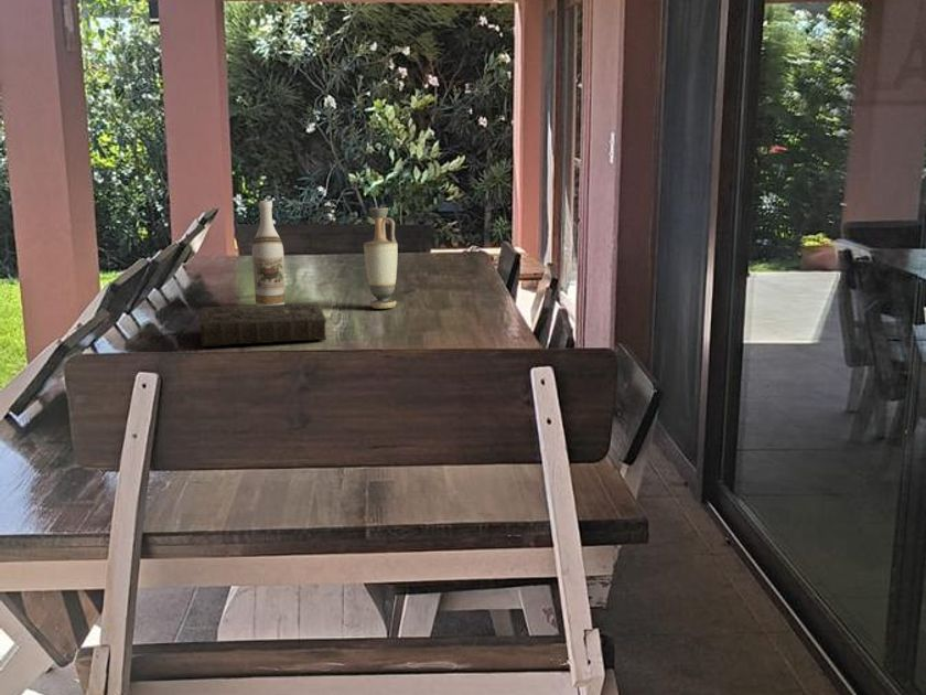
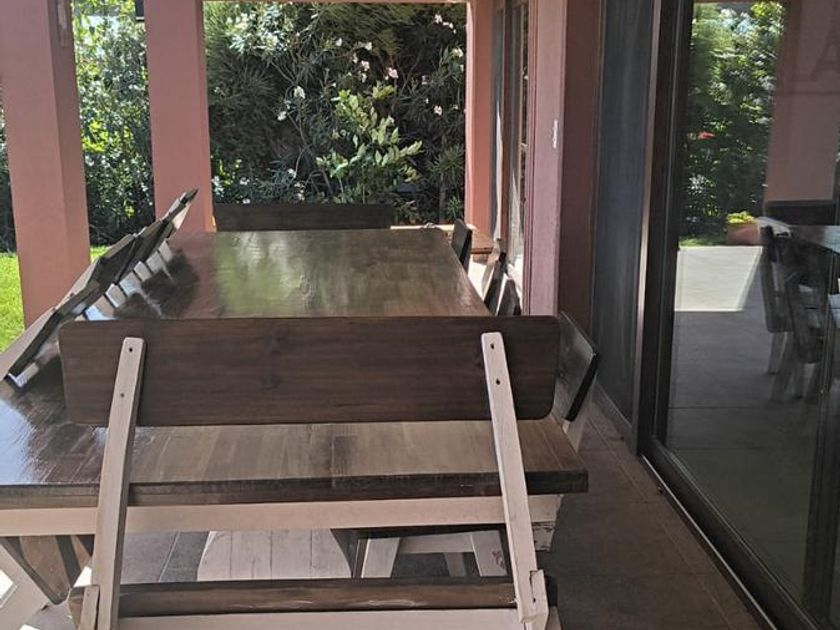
- vase [363,206,398,310]
- wine bottle [251,200,286,306]
- book [198,301,327,348]
